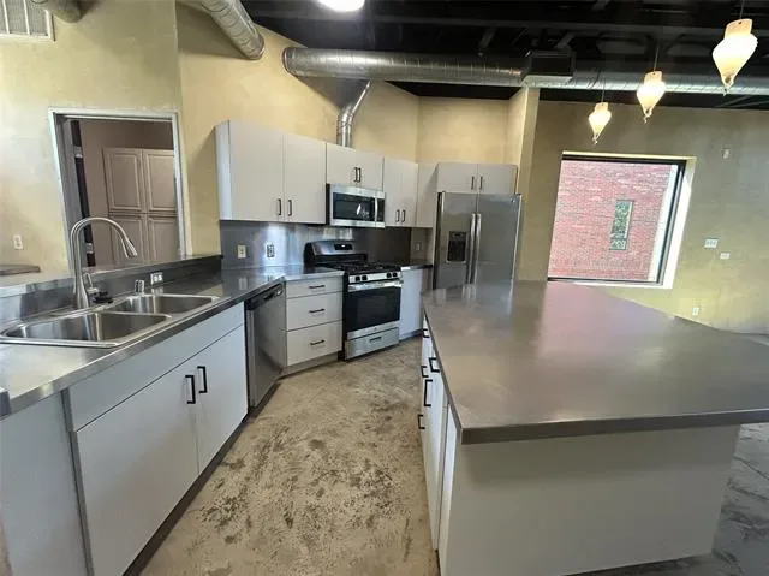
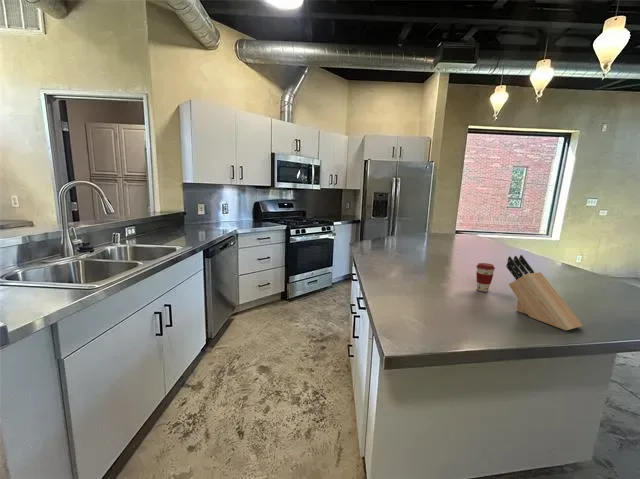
+ coffee cup [475,262,496,293]
+ knife block [505,254,584,331]
